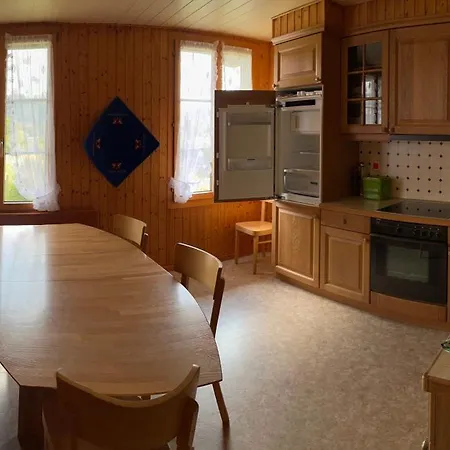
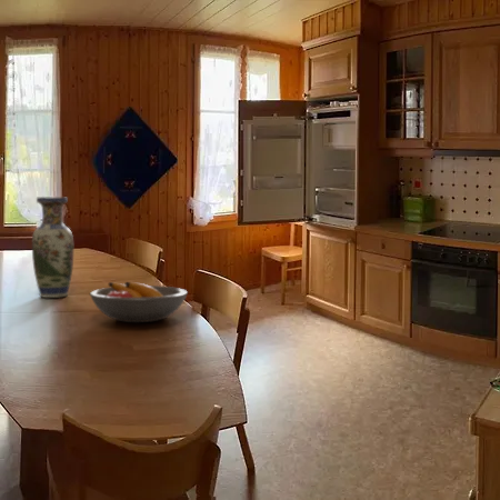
+ vase [31,196,74,299]
+ fruit bowl [89,281,189,323]
